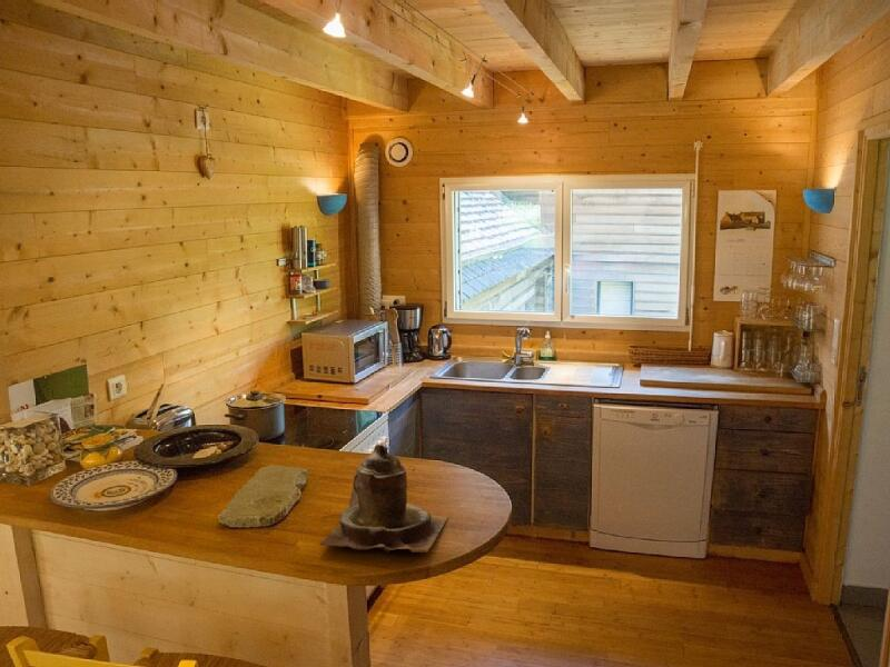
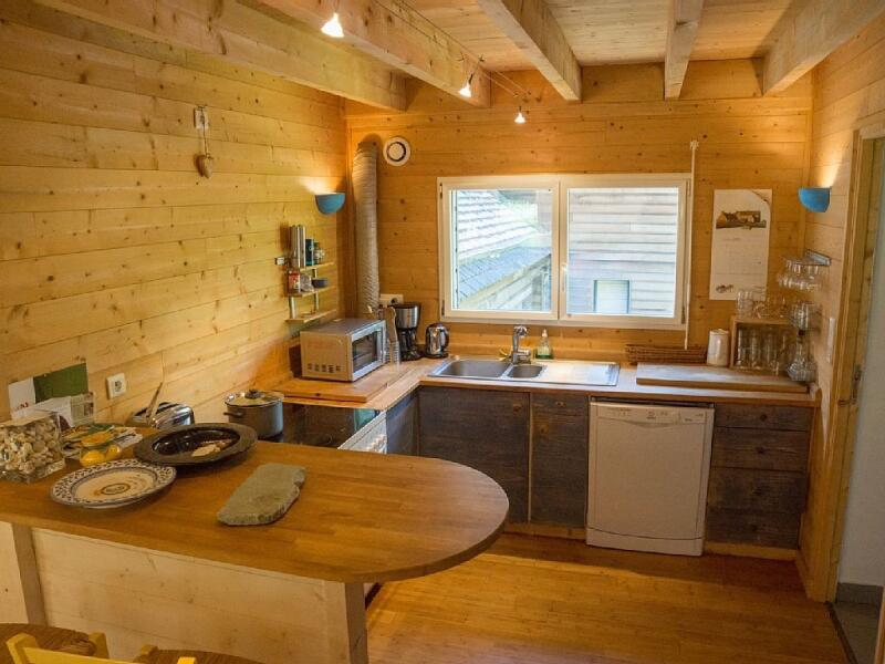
- teapot [319,442,449,554]
